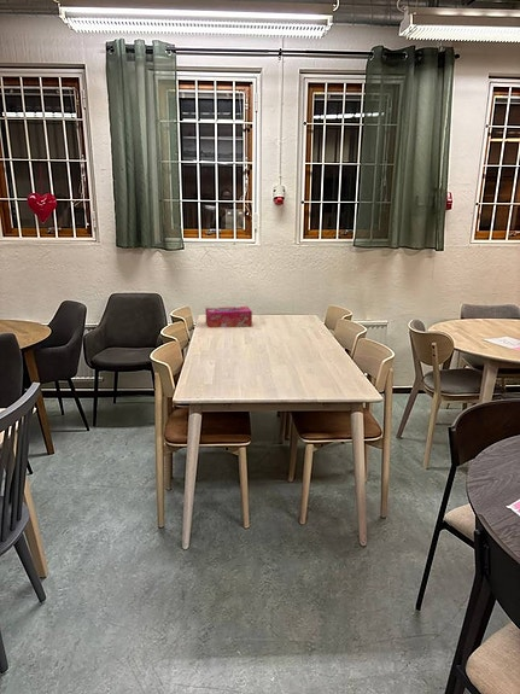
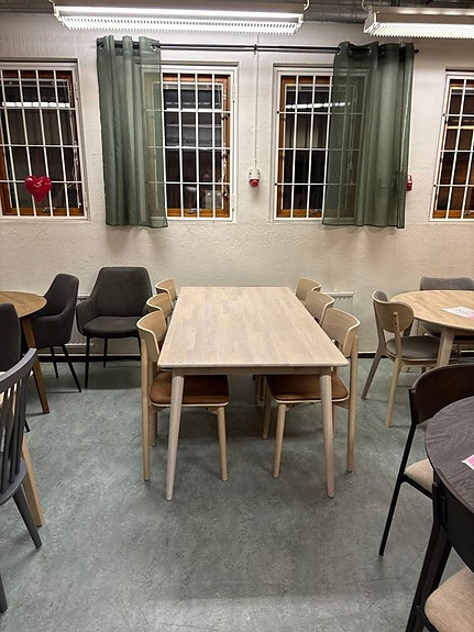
- tissue box [204,305,253,328]
